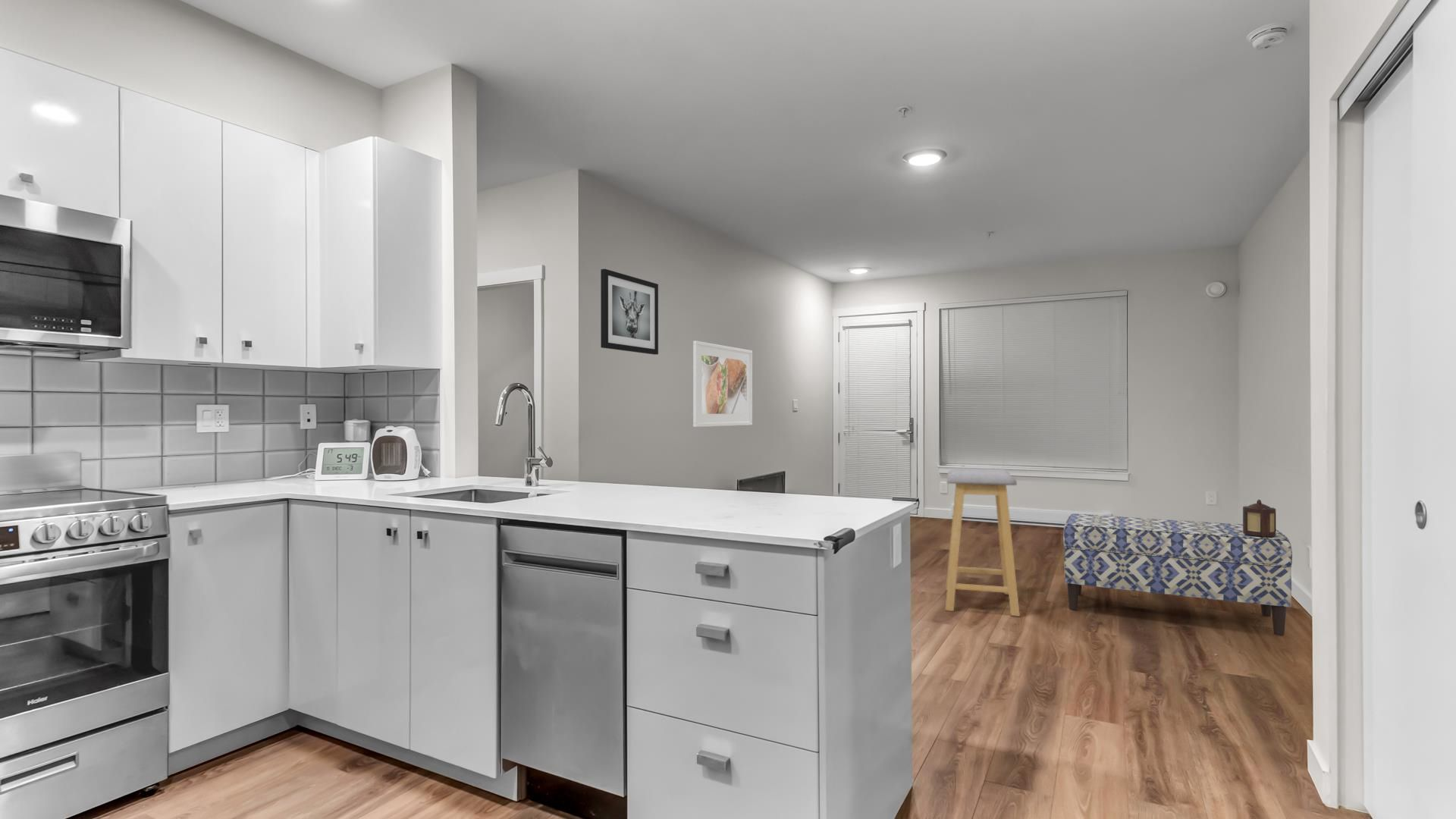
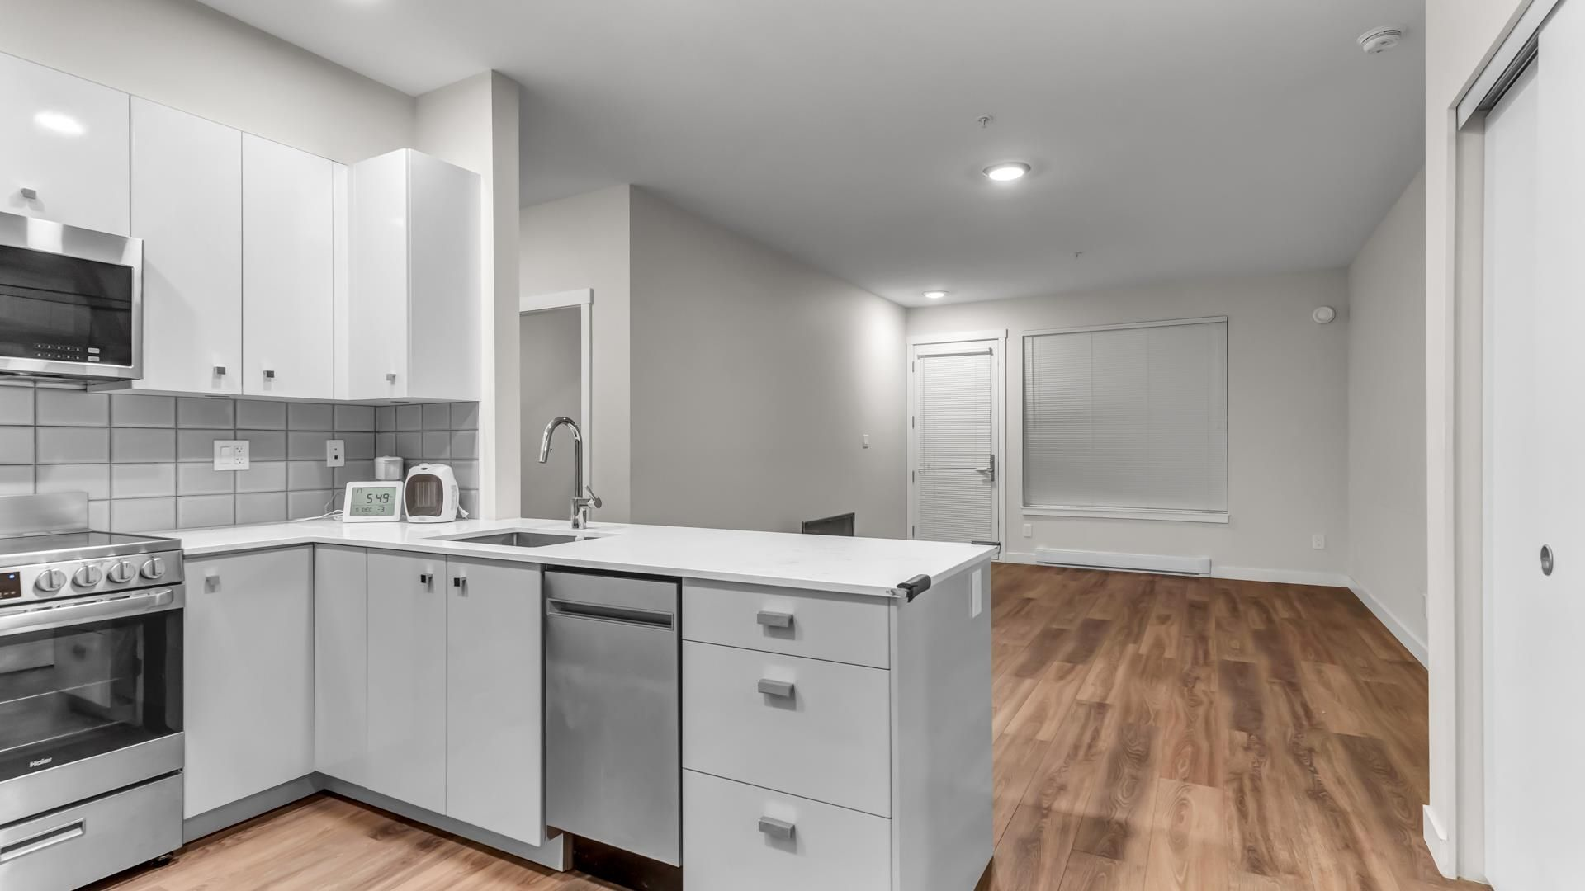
- wall art [600,268,659,356]
- bench [1062,513,1293,636]
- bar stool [945,467,1021,617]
- lantern [1242,499,1276,538]
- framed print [692,340,753,428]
